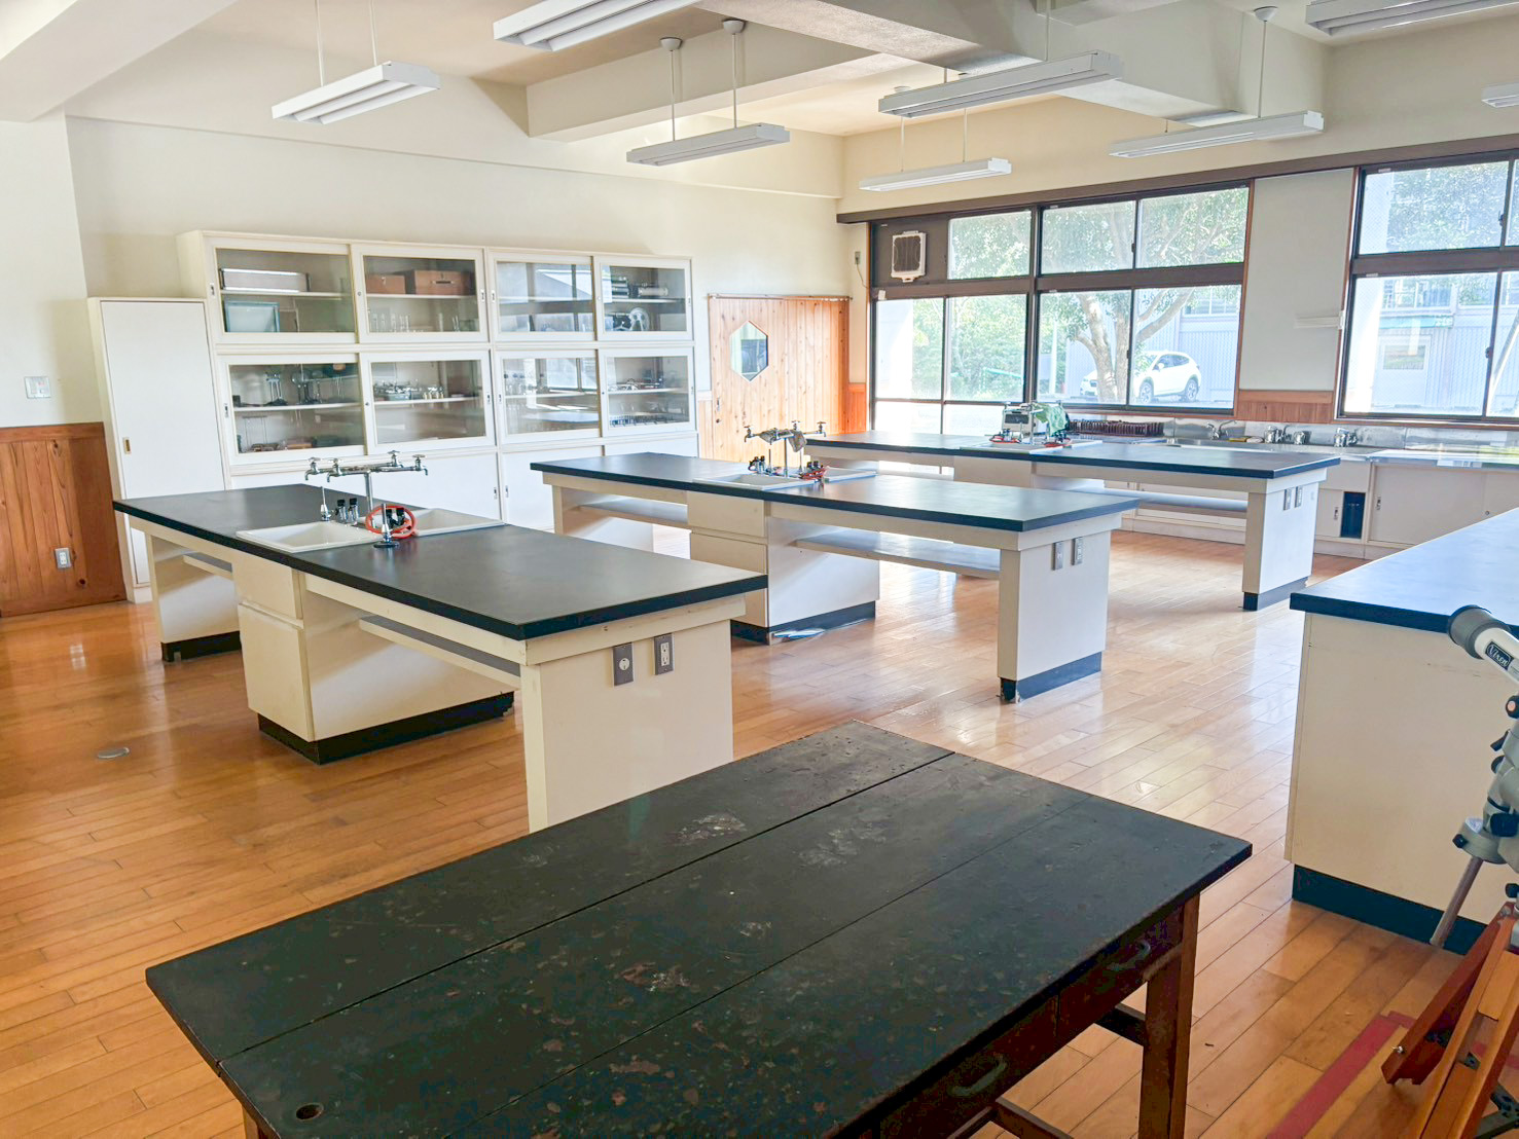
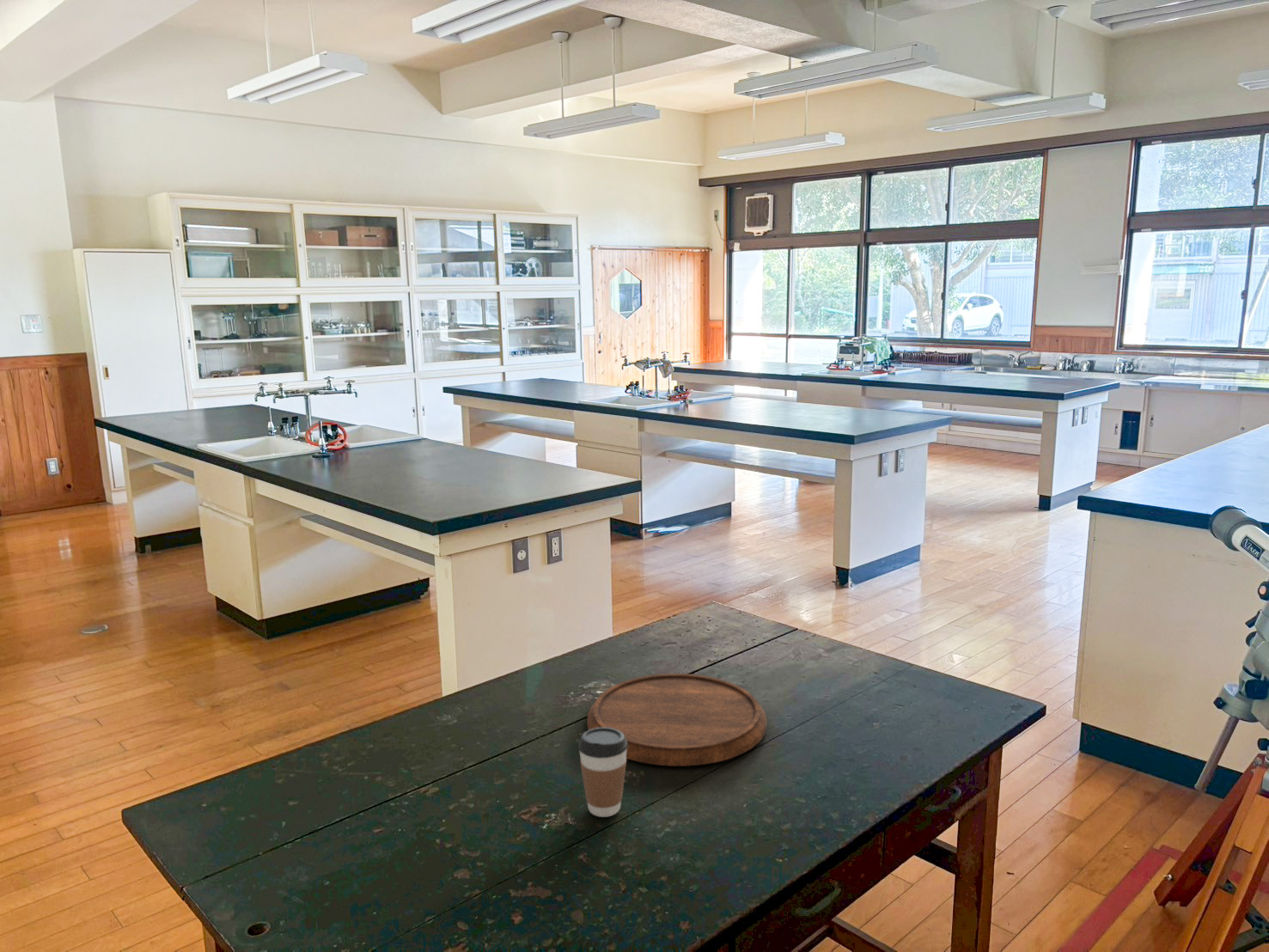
+ coffee cup [577,728,628,818]
+ cutting board [586,673,768,766]
